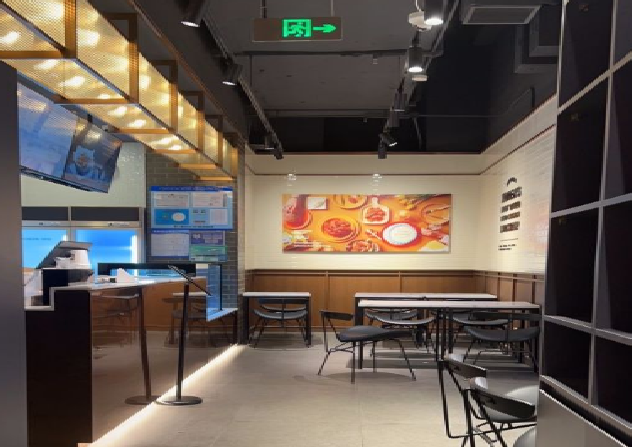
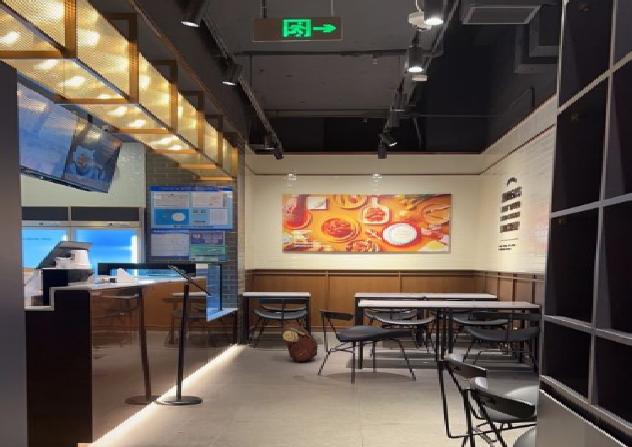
+ backpack [280,323,319,363]
